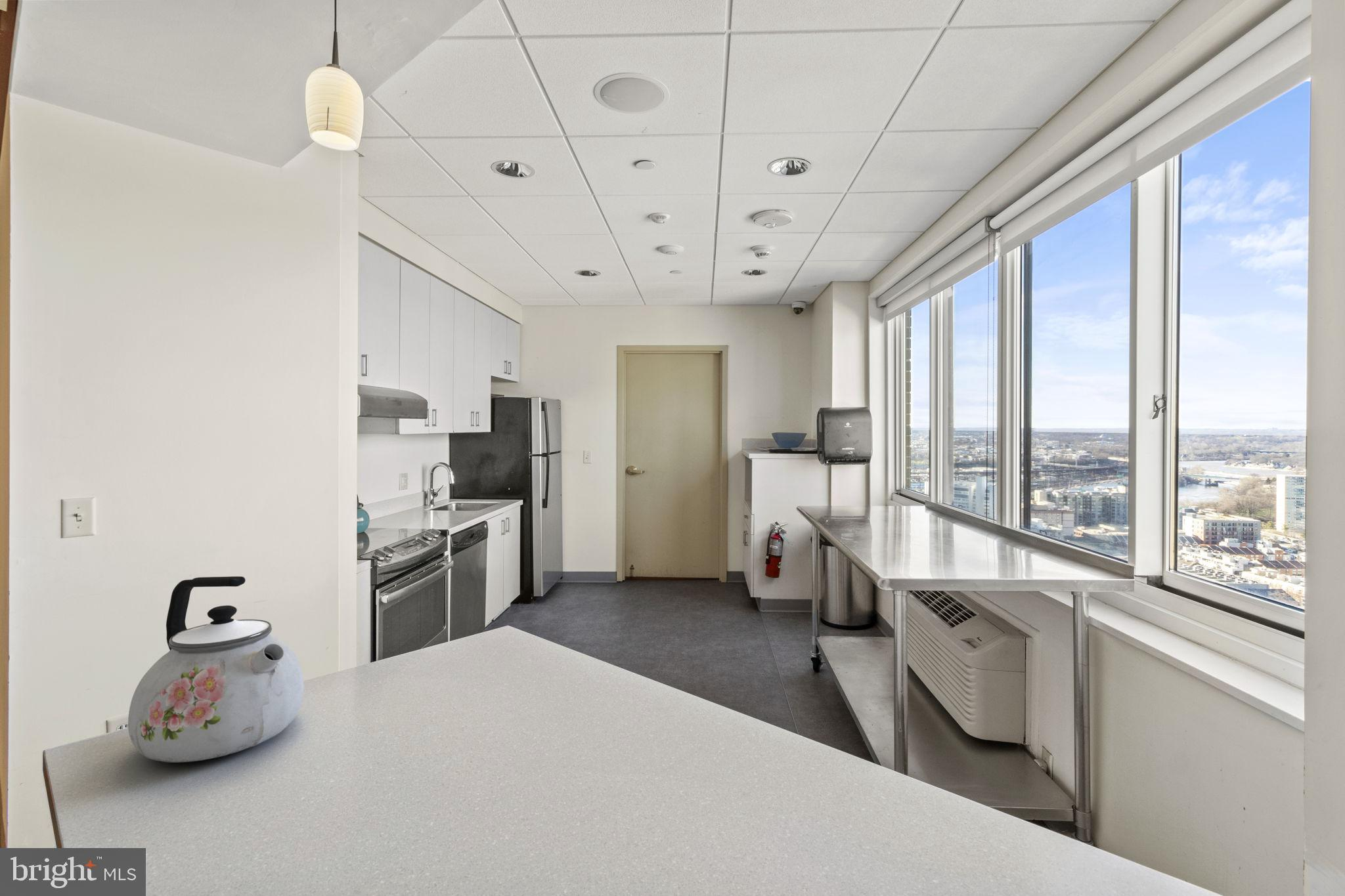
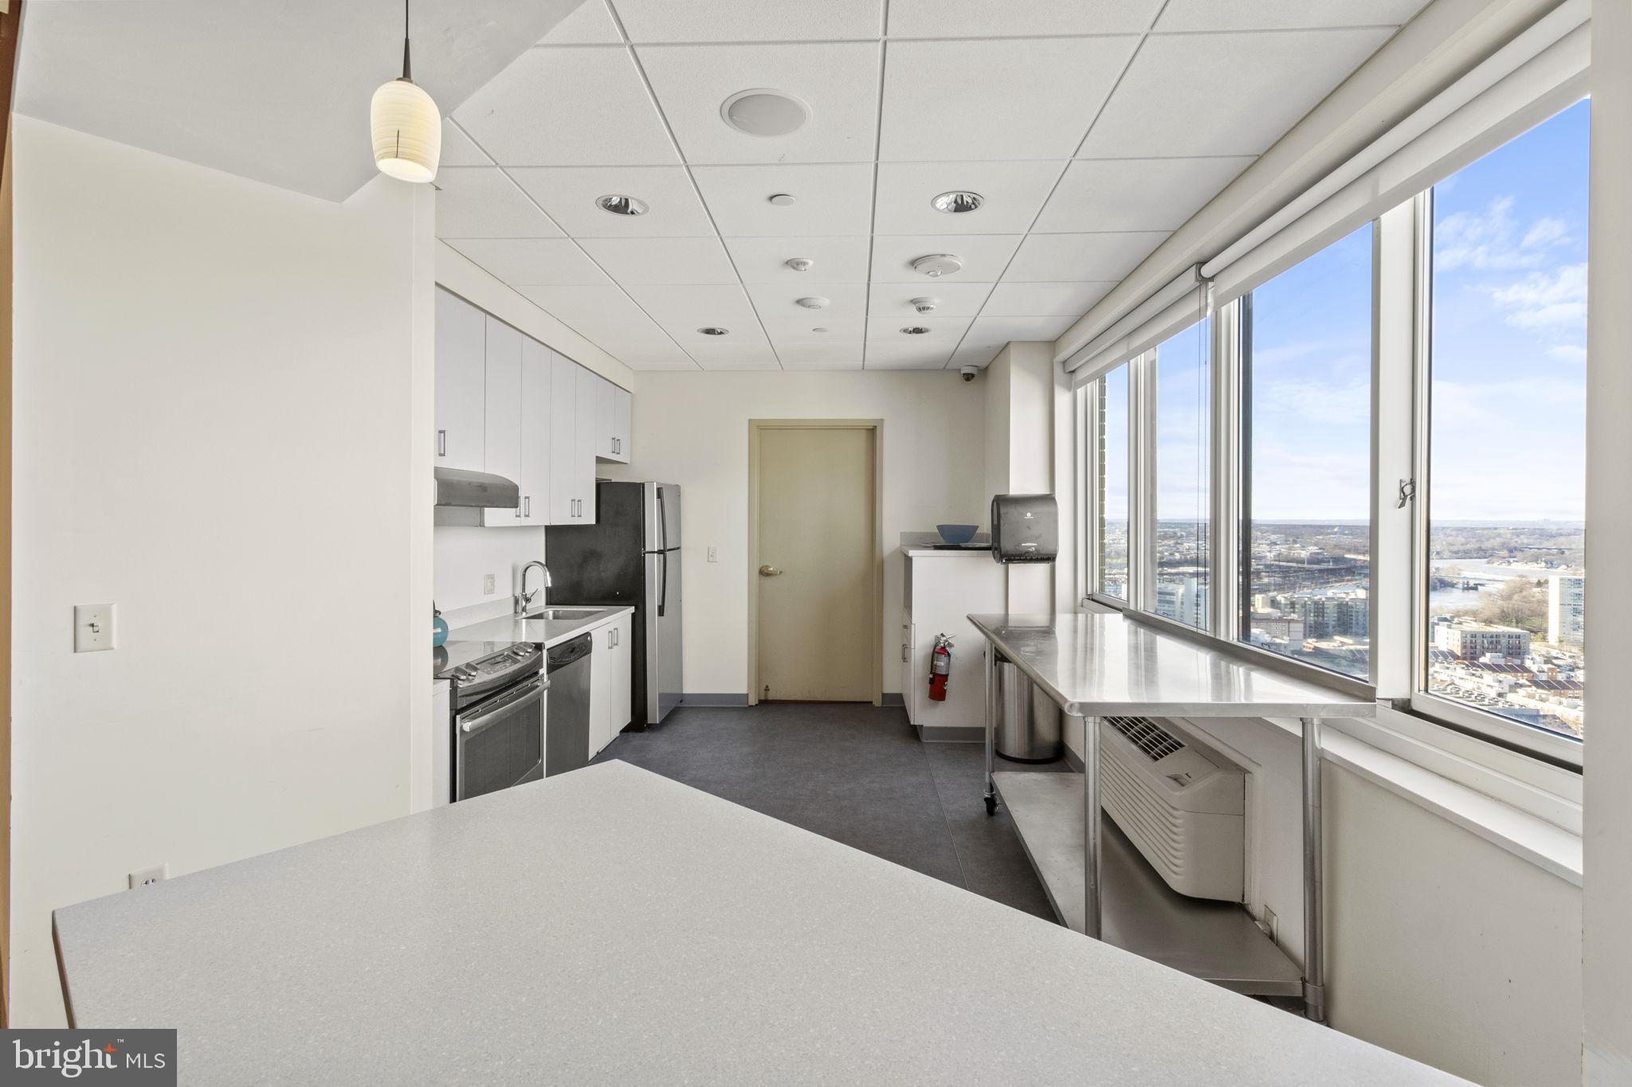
- kettle [127,576,305,763]
